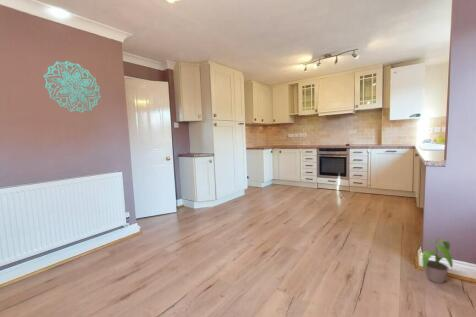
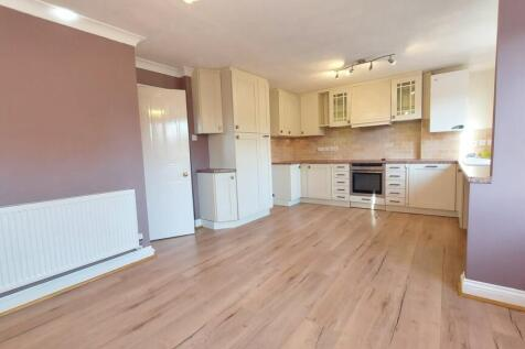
- wall decoration [43,60,101,113]
- potted plant [415,237,454,284]
